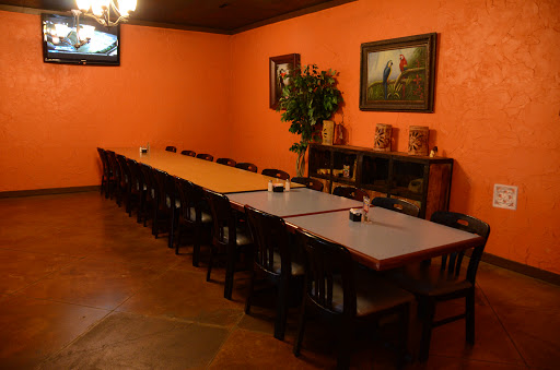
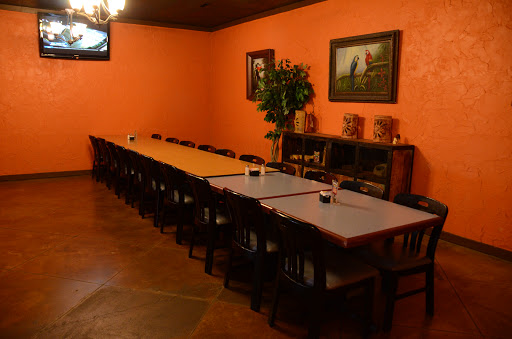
- wall ornament [492,182,520,212]
